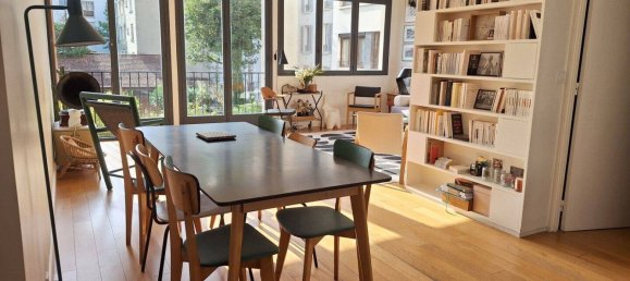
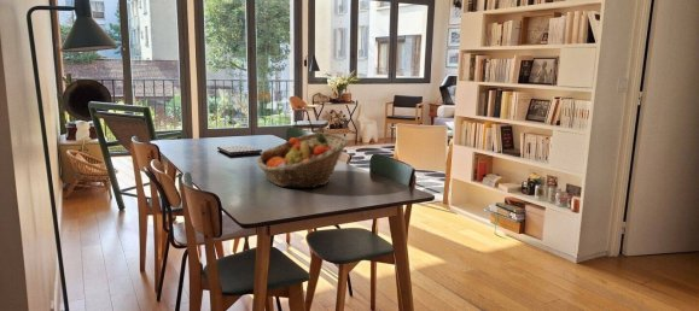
+ fruit basket [256,131,350,189]
